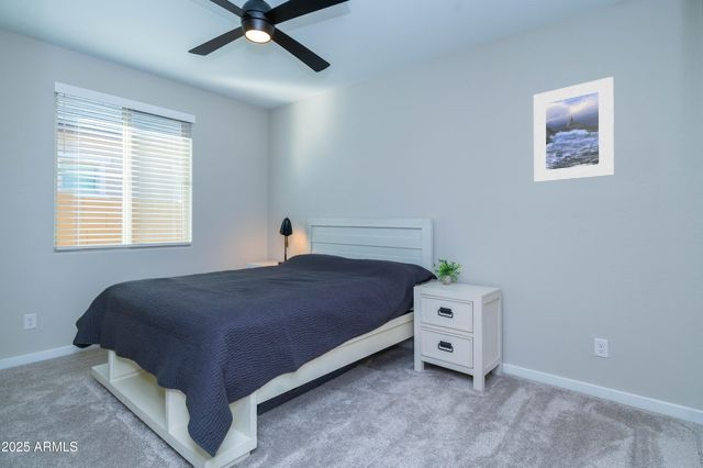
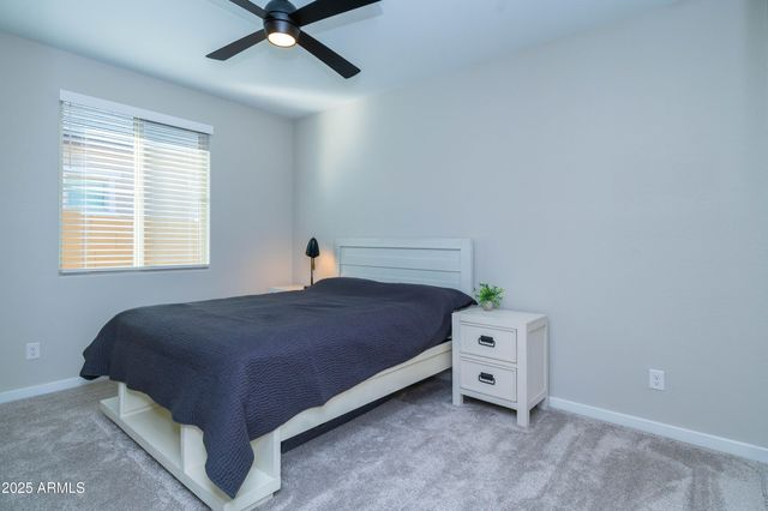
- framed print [533,76,615,183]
